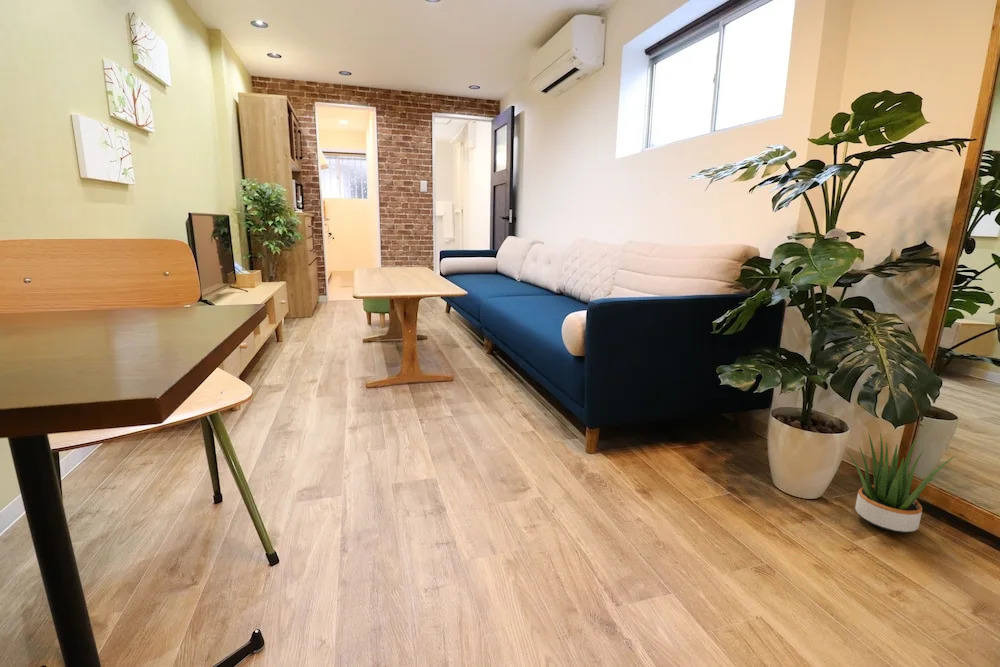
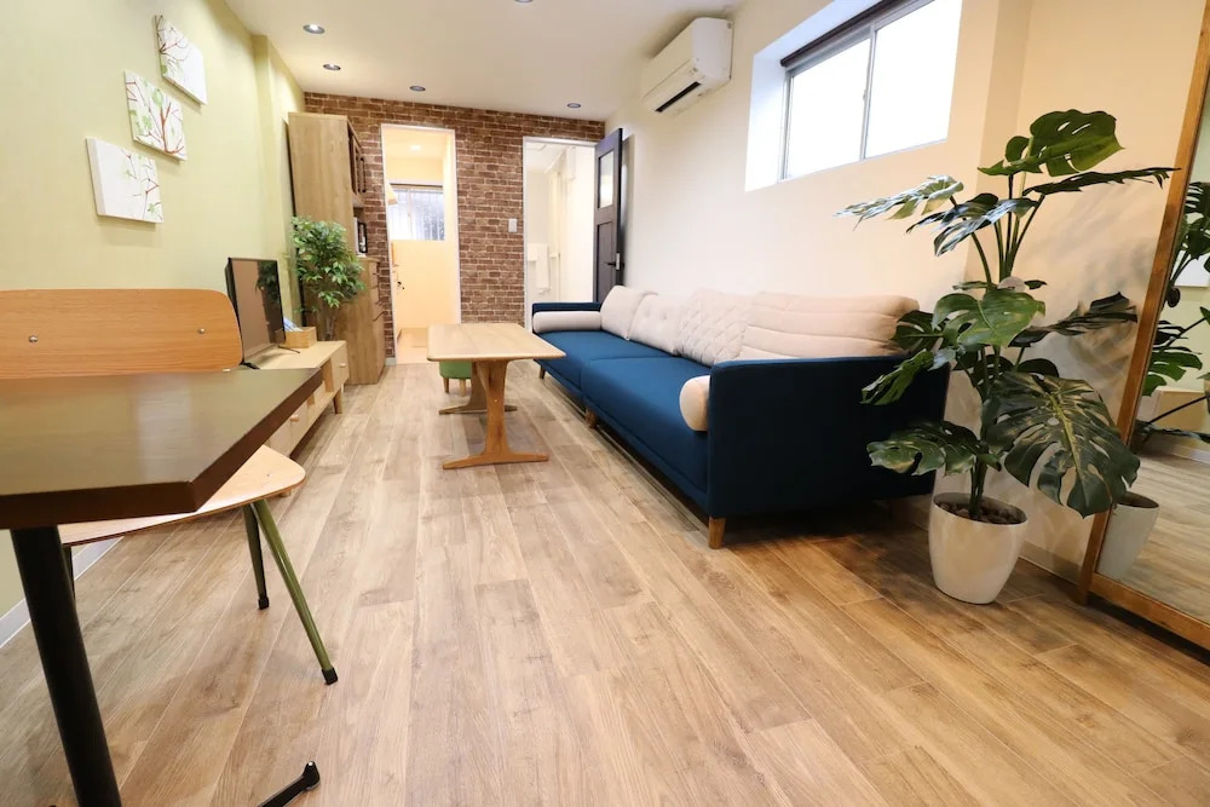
- potted plant [844,432,956,534]
